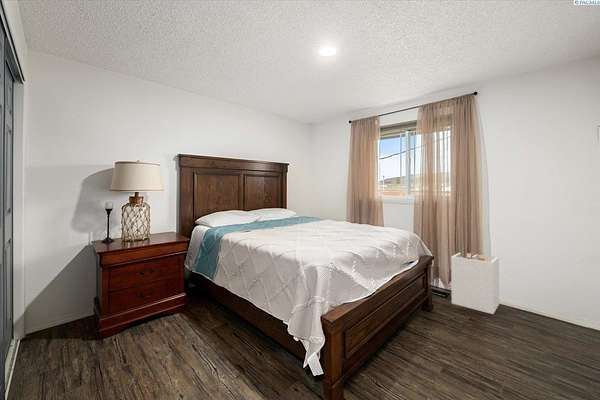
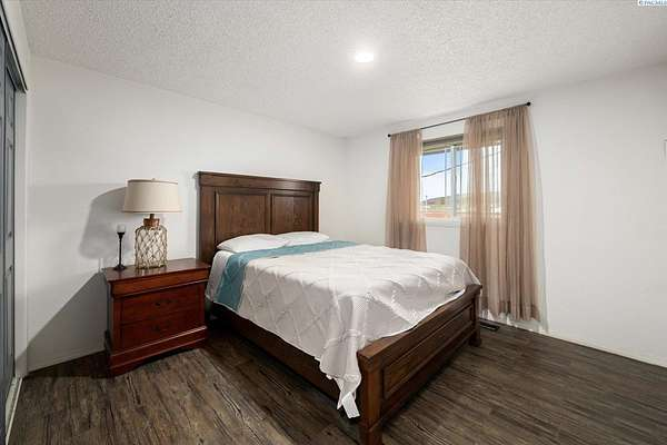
- laundry hamper [450,252,500,315]
